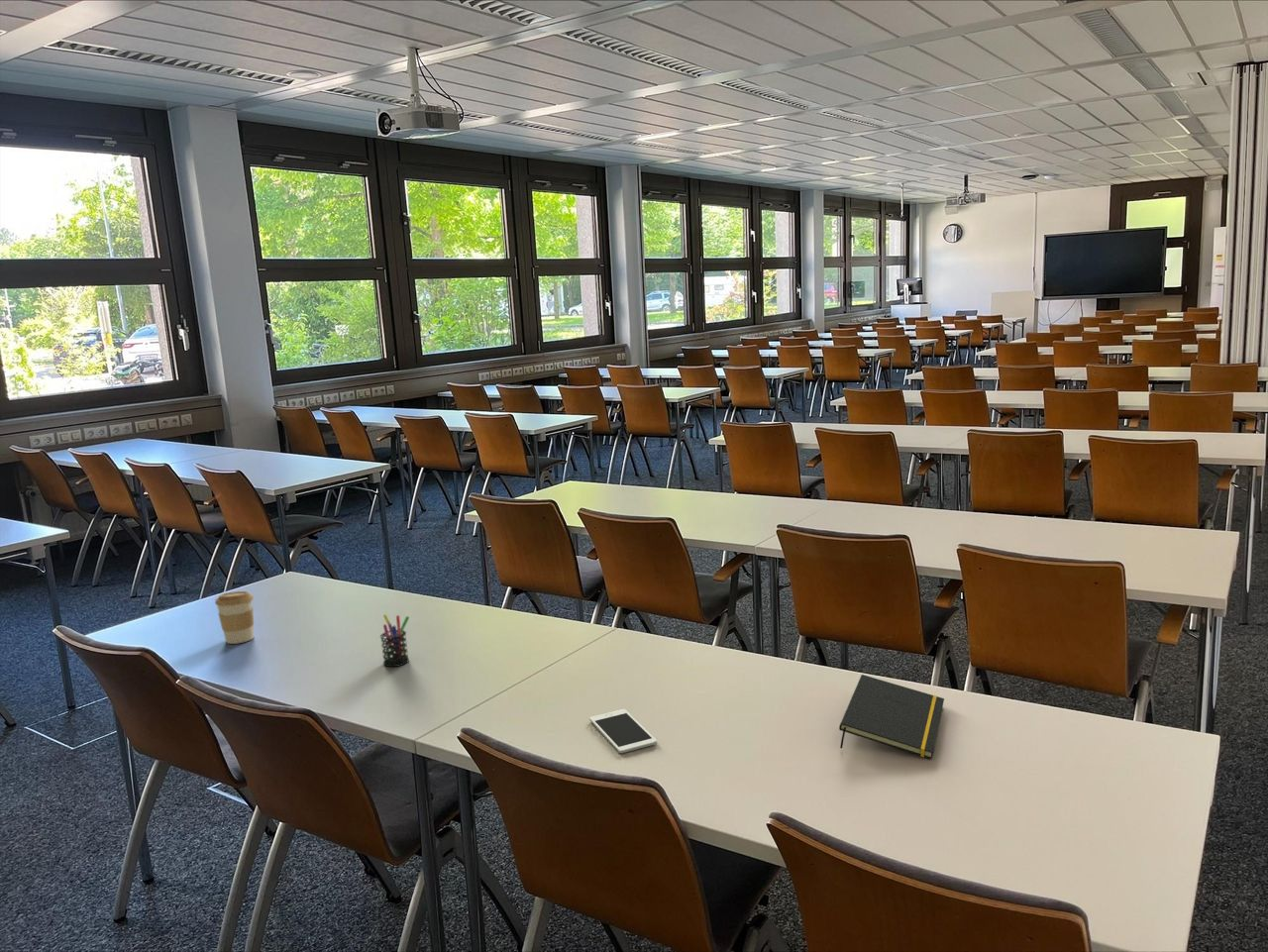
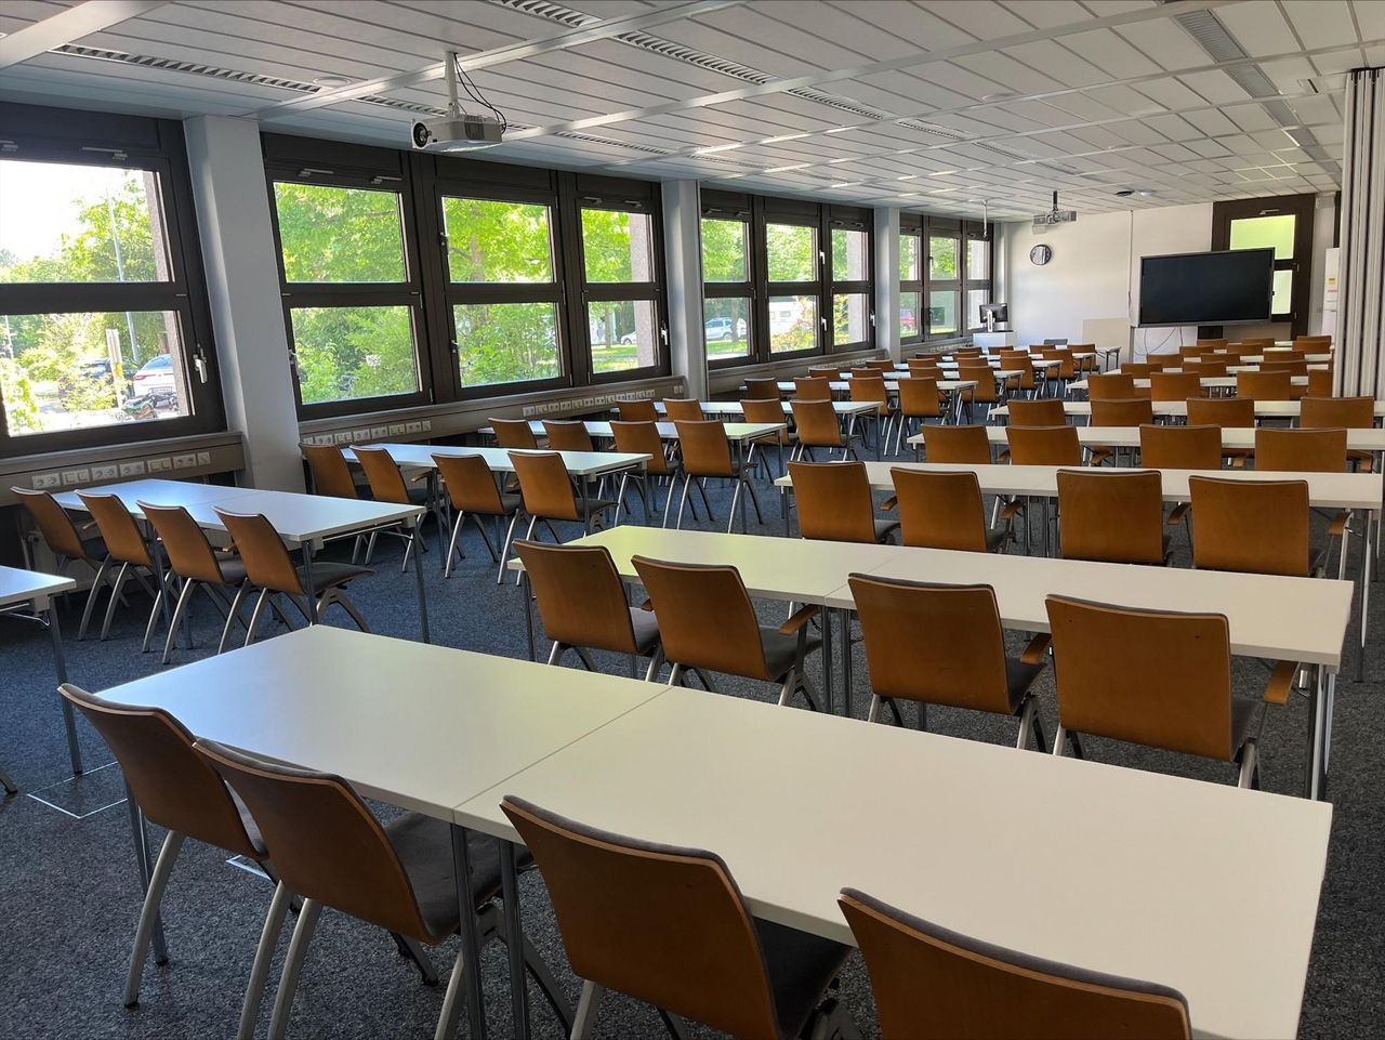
- notepad [838,674,945,760]
- coffee cup [214,590,255,645]
- pen holder [379,613,410,668]
- cell phone [588,708,658,754]
